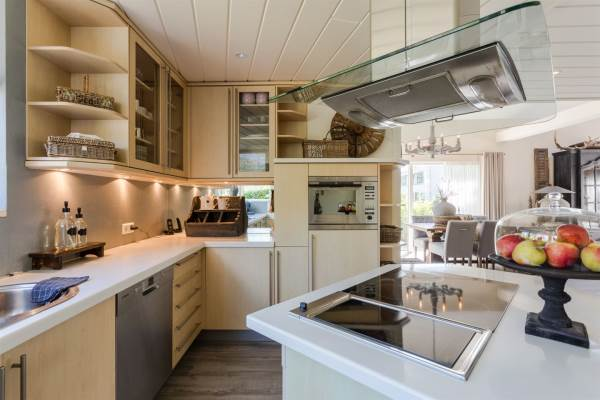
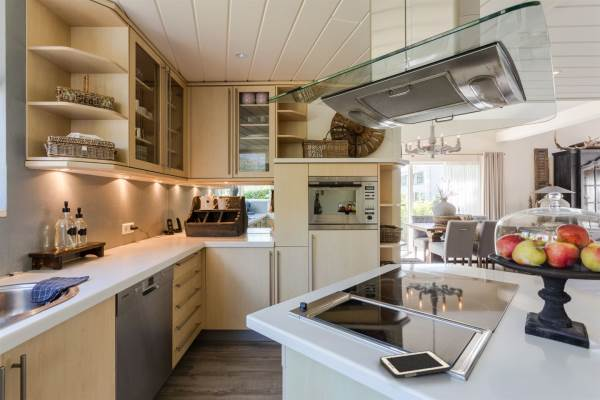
+ cell phone [379,350,452,379]
